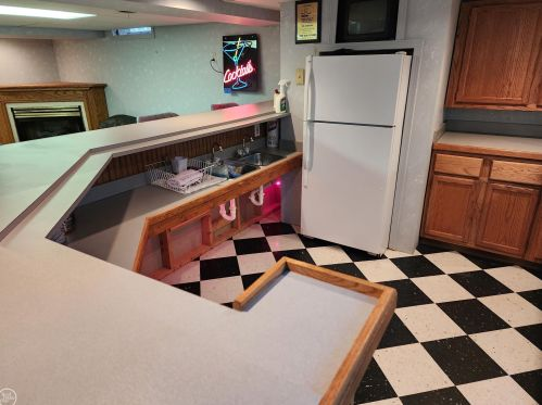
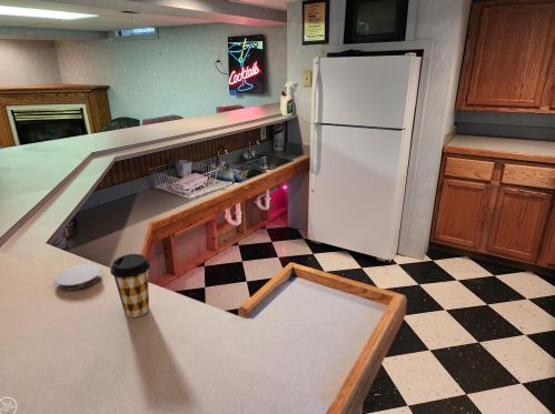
+ coffee cup [109,253,151,319]
+ coaster [53,263,102,291]
